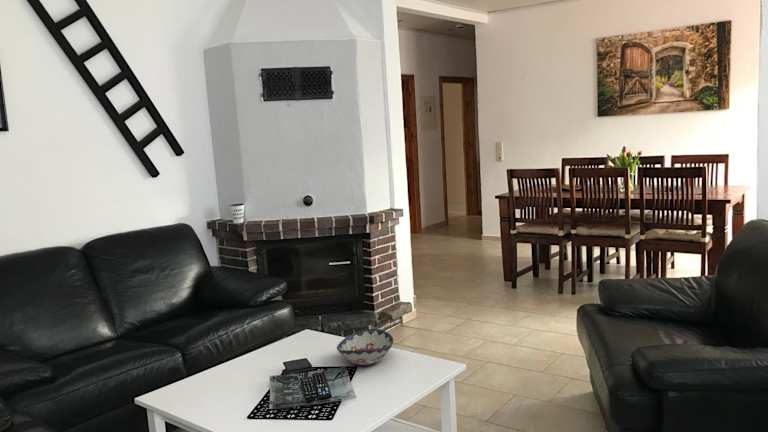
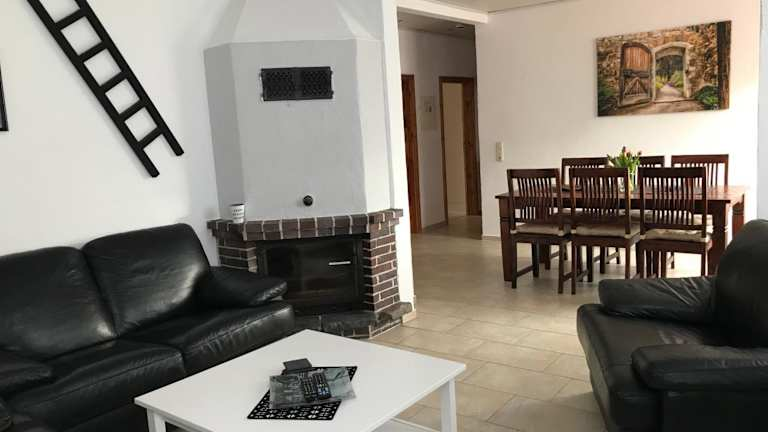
- decorative bowl [336,328,395,366]
